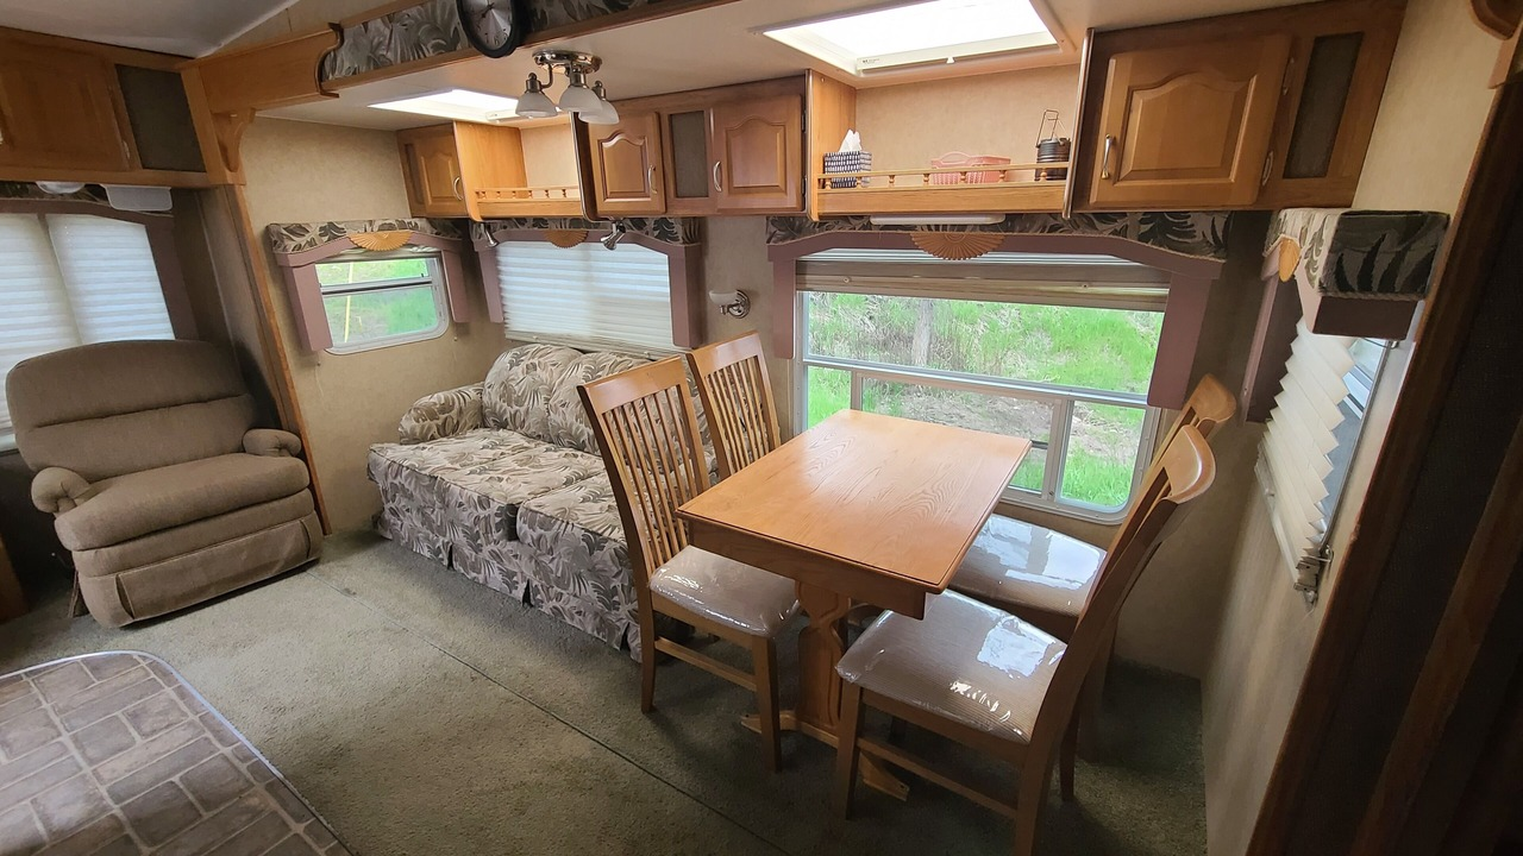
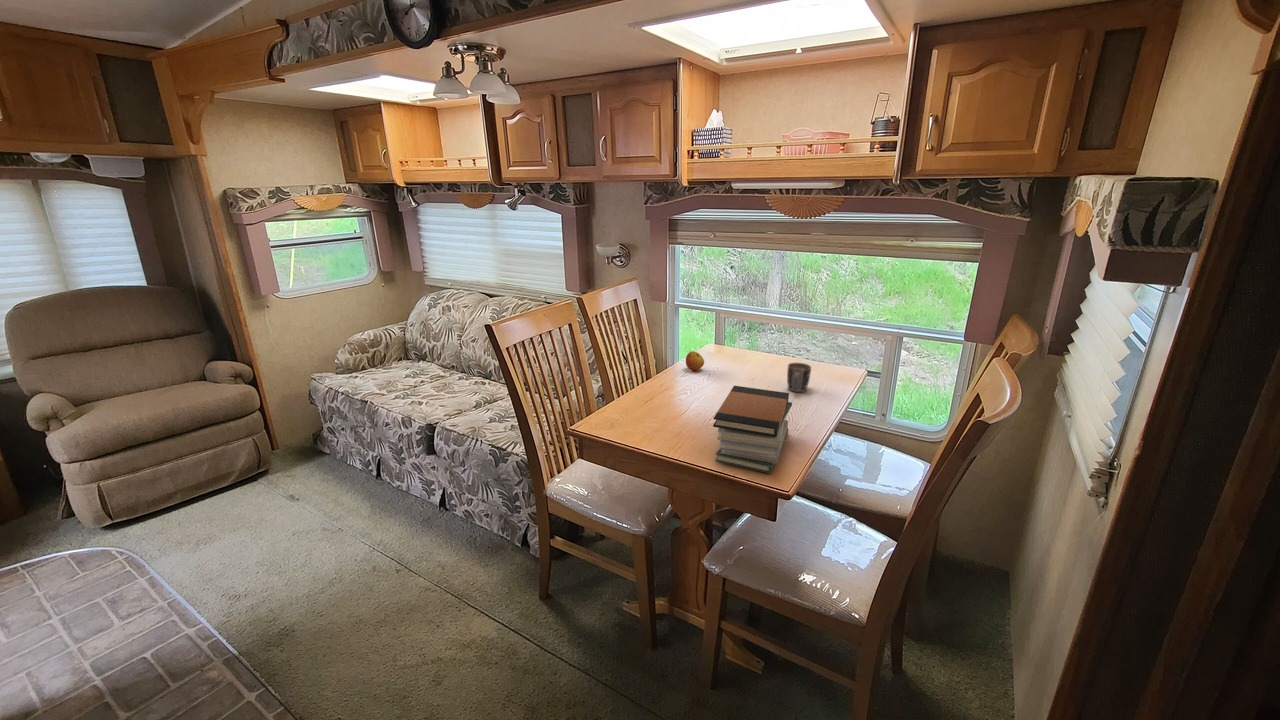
+ apple [685,350,705,371]
+ mug [786,362,812,393]
+ book stack [712,385,793,475]
